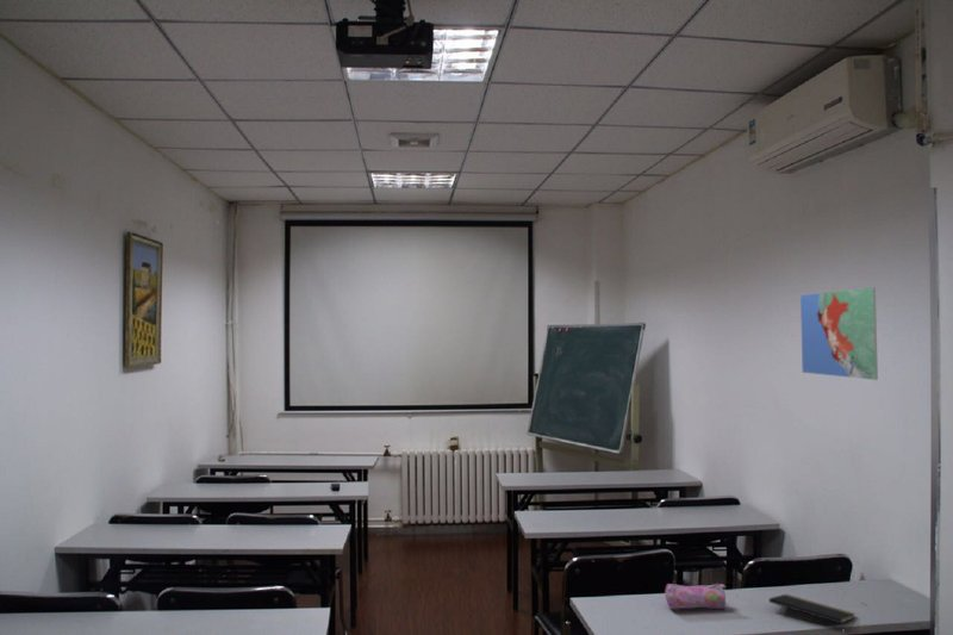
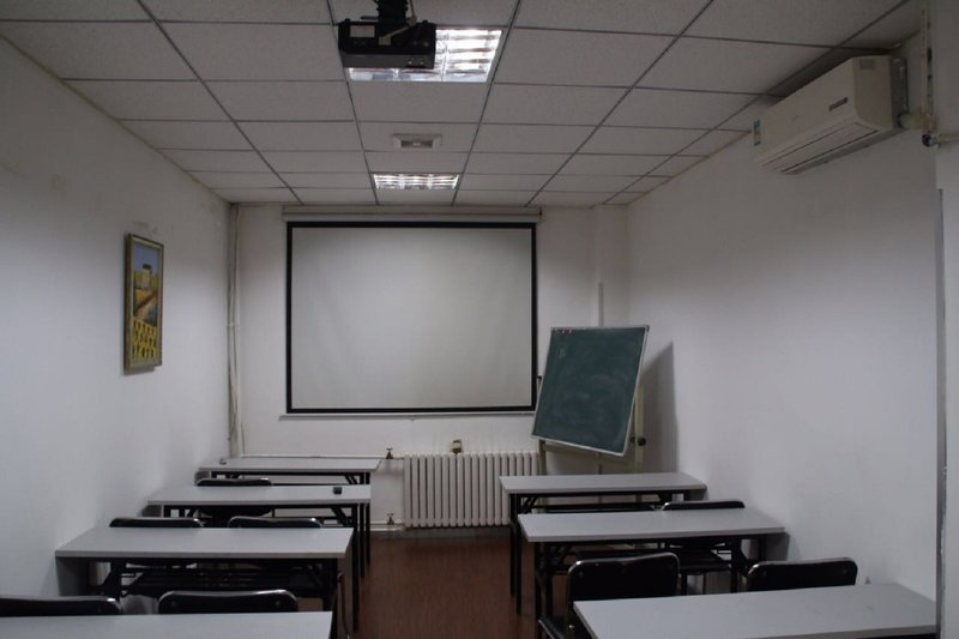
- notepad [768,593,857,628]
- pencil case [664,583,727,611]
- map [799,286,879,381]
